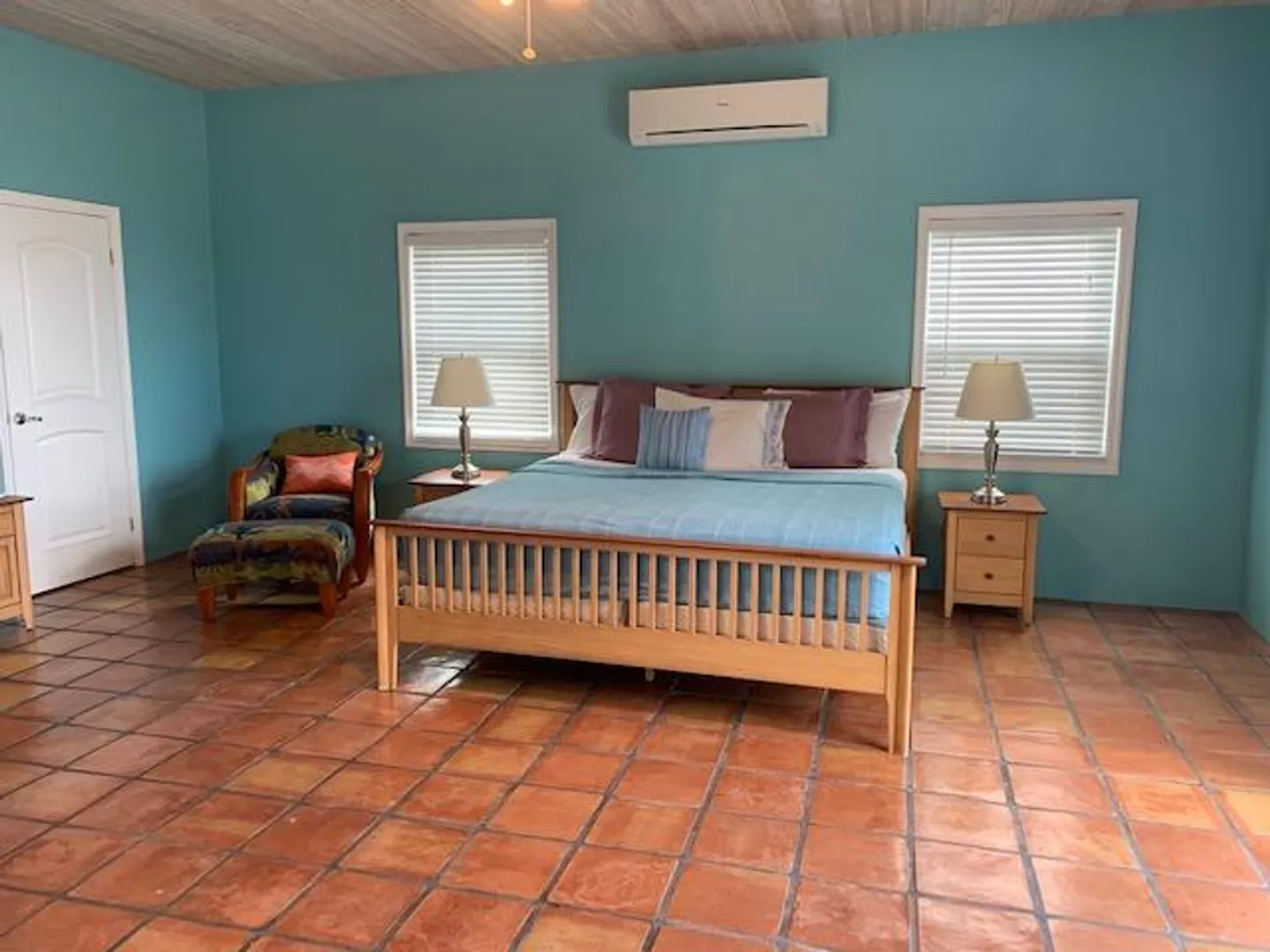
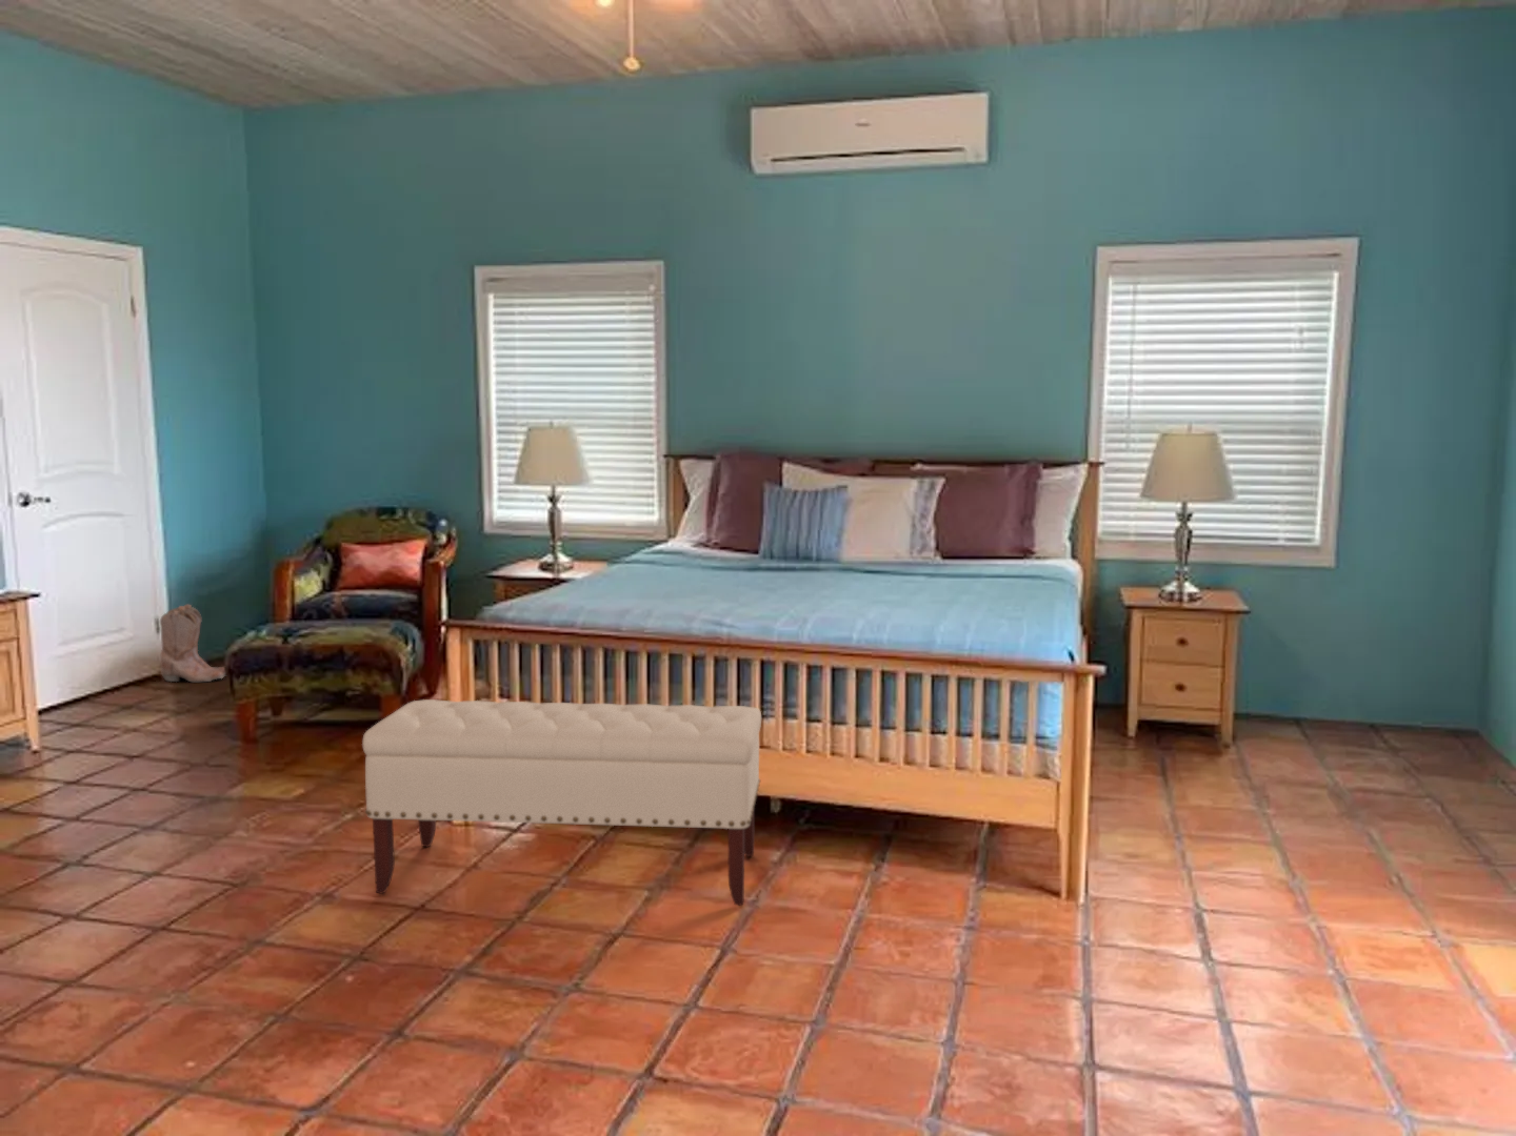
+ bench [362,698,763,907]
+ boots [159,604,227,683]
